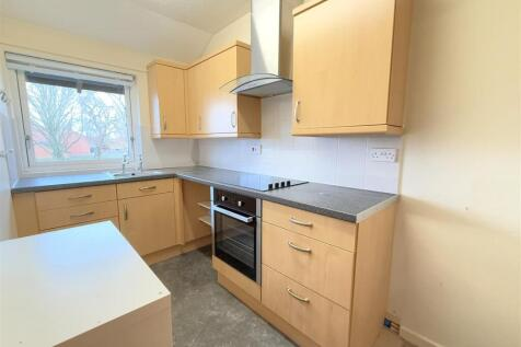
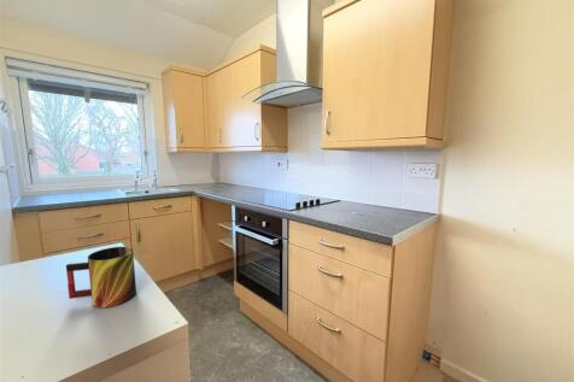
+ mug [65,246,137,308]
